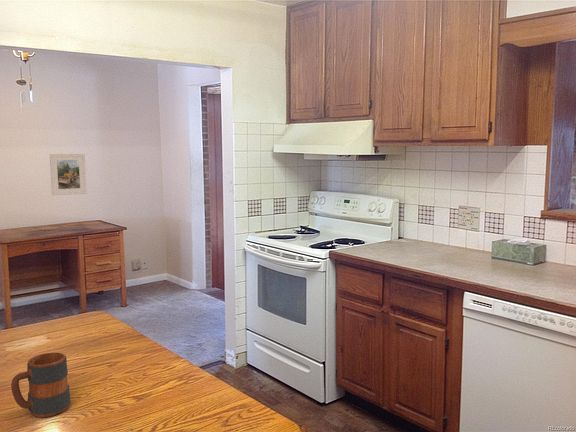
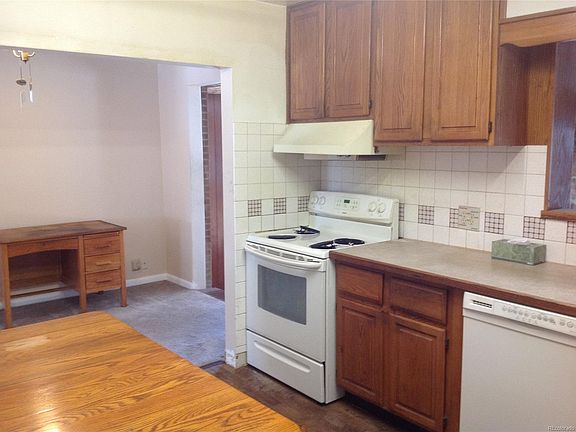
- mug [10,352,71,418]
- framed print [49,153,87,196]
